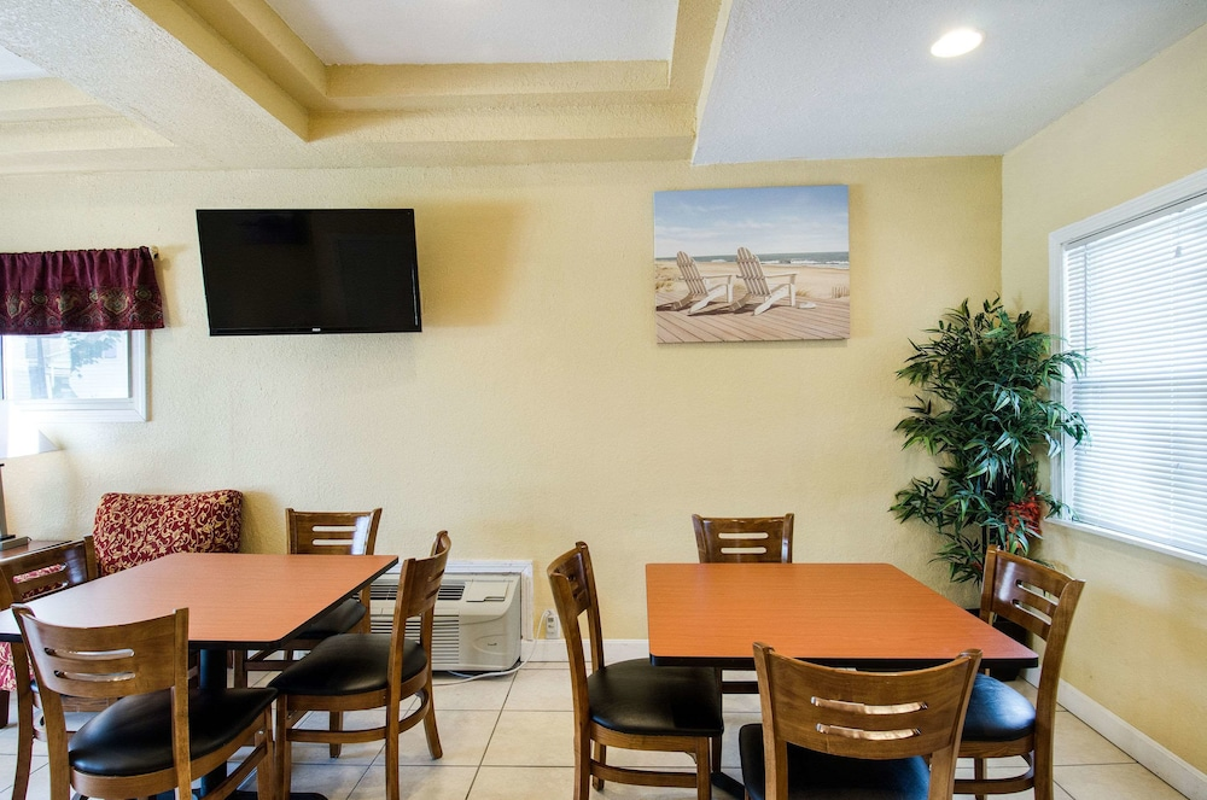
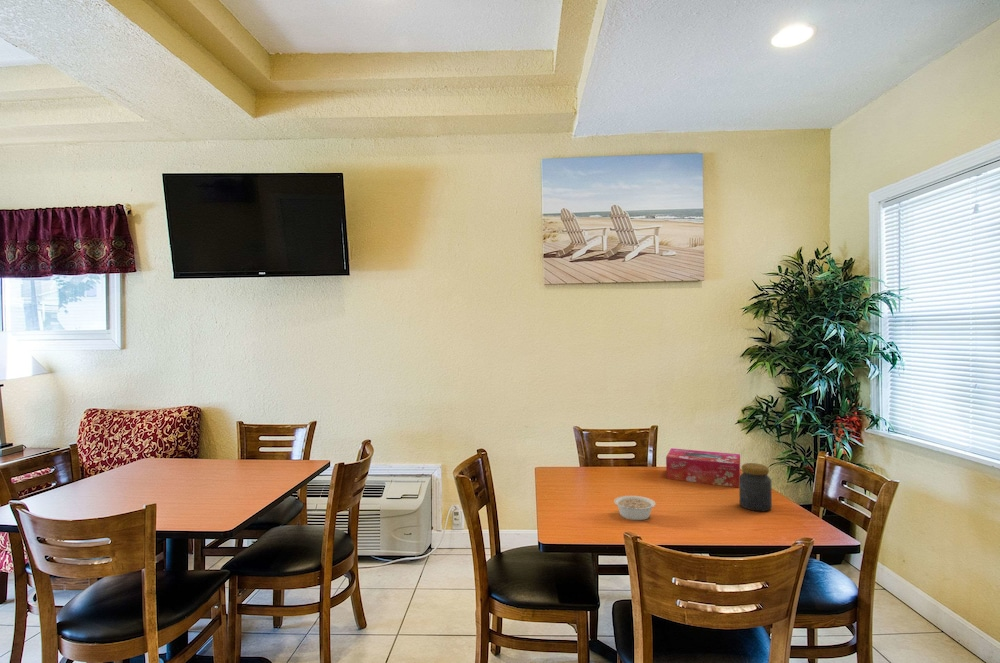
+ tissue box [665,447,741,488]
+ legume [613,495,659,521]
+ jar [738,462,773,513]
